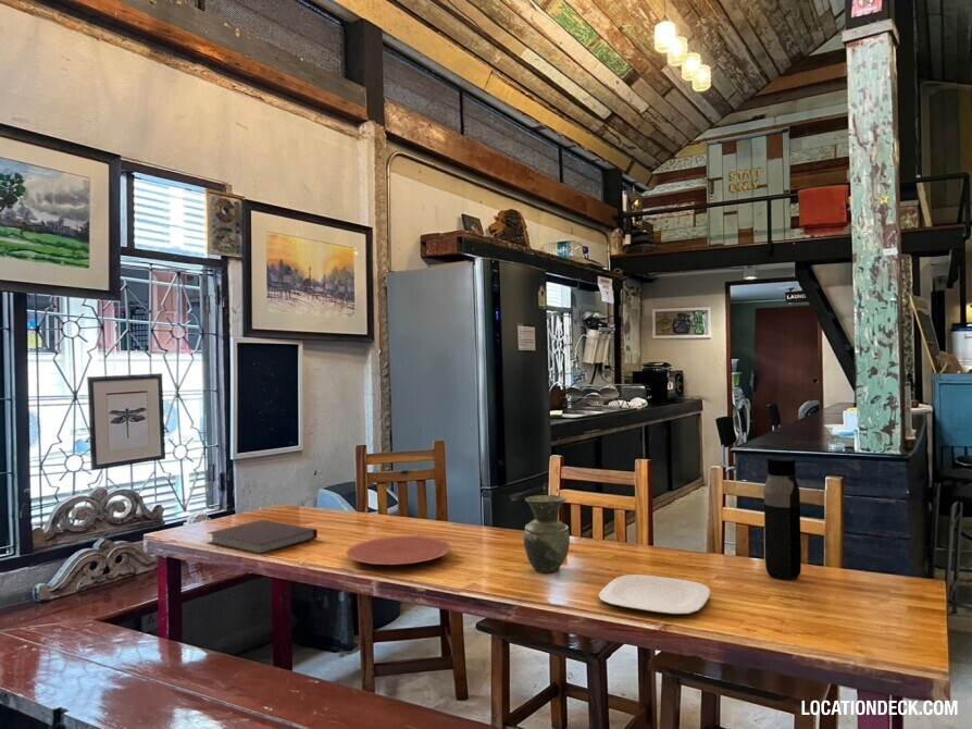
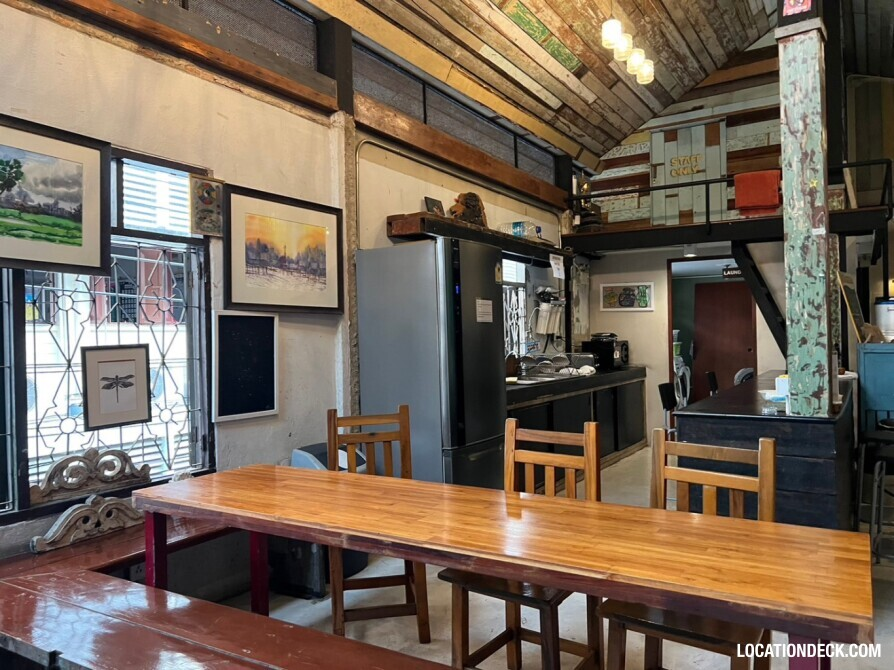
- plate [346,535,452,566]
- vase [523,494,571,574]
- plate [598,573,711,616]
- water bottle [763,456,802,581]
- notebook [207,519,319,556]
